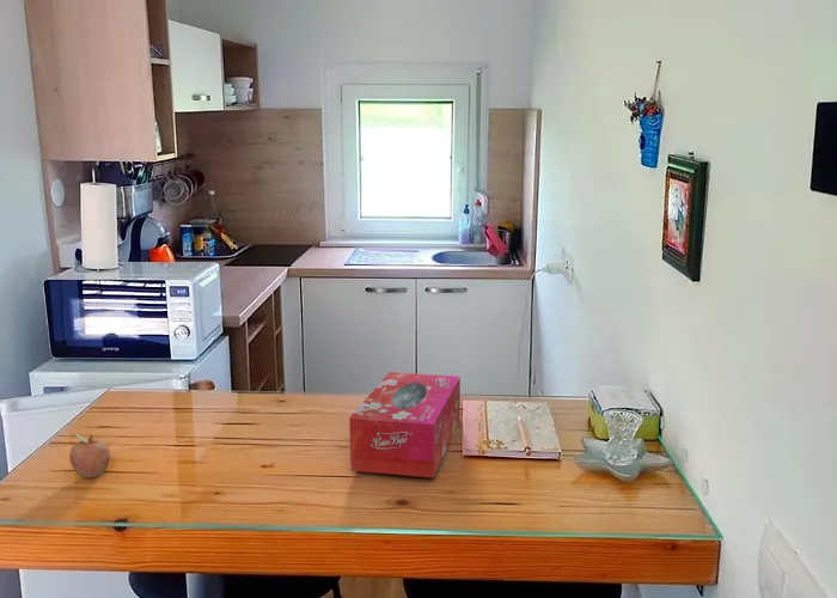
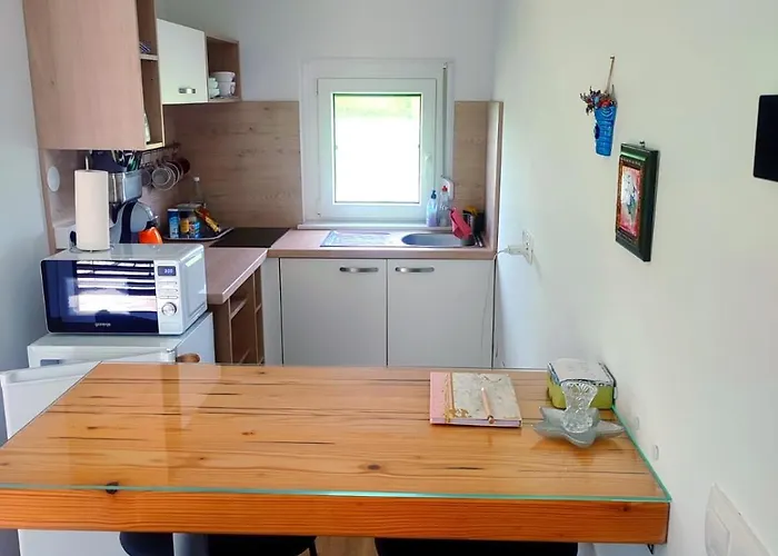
- fruit [68,432,111,478]
- tissue box [348,371,462,480]
